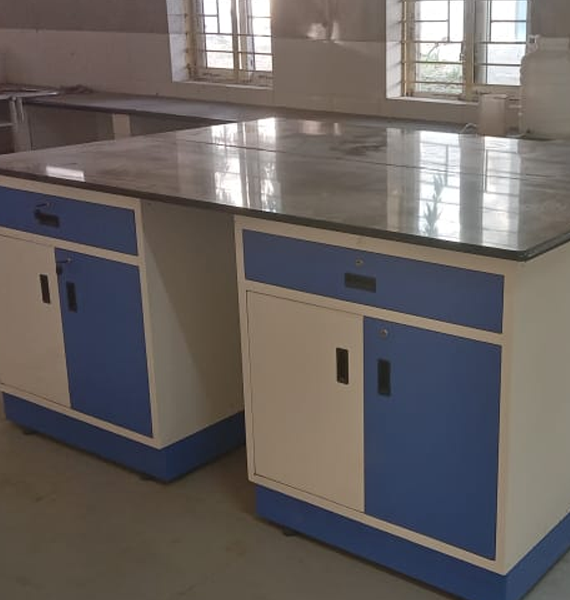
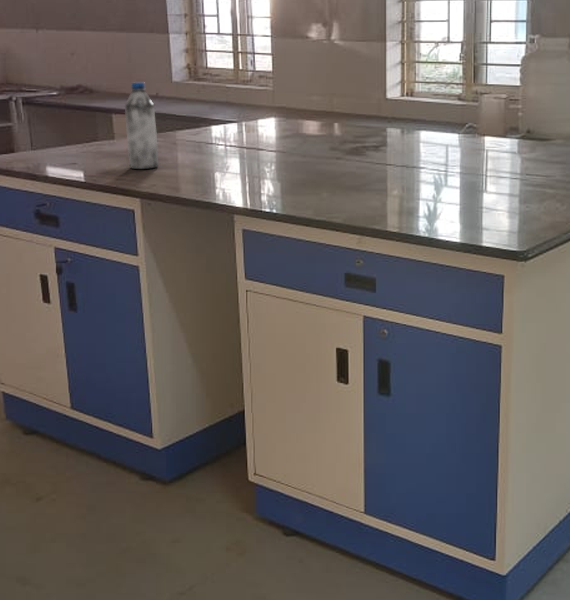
+ water bottle [124,81,160,170]
